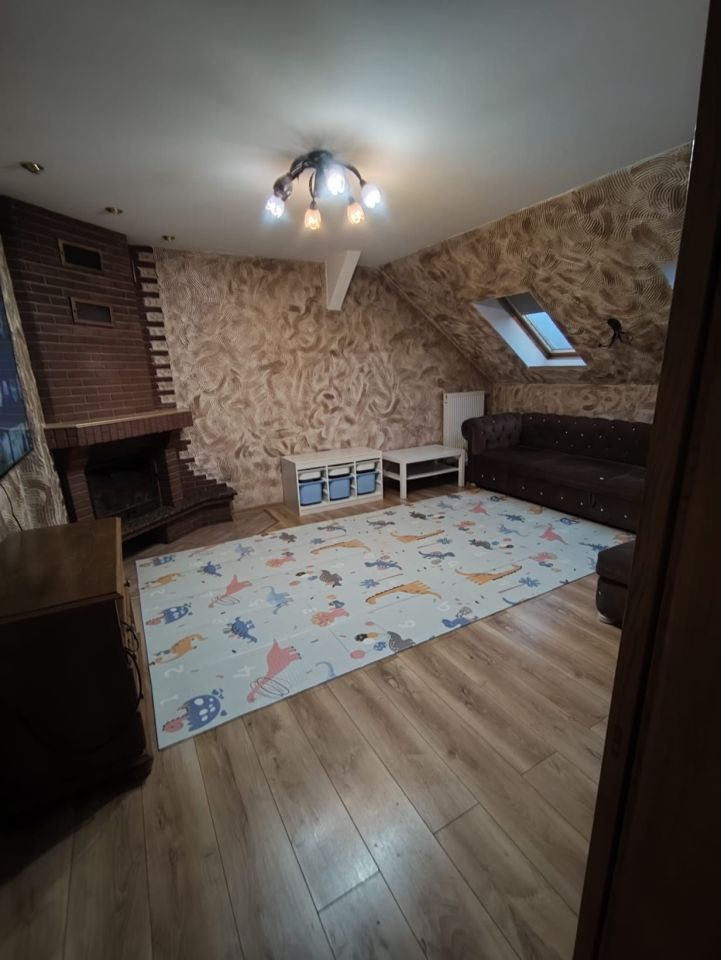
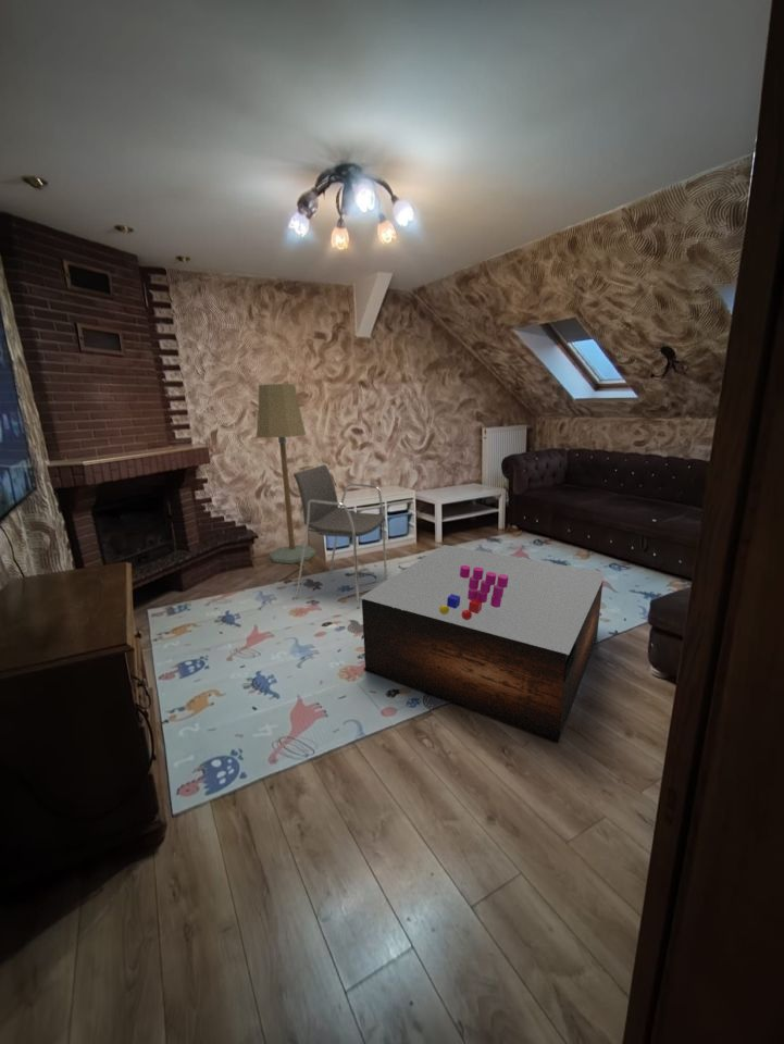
+ toy blocks [439,566,509,620]
+ floor lamp [256,383,318,564]
+ coffee table [359,544,608,744]
+ armchair [293,463,388,609]
